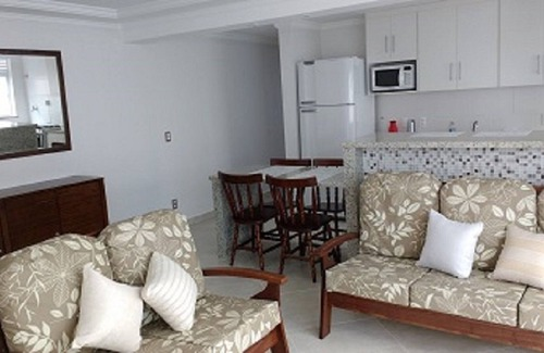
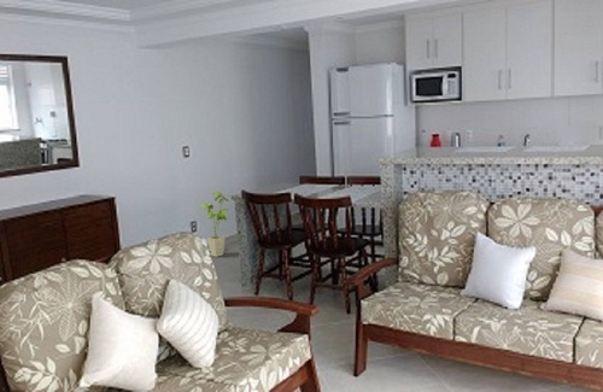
+ house plant [199,191,233,258]
